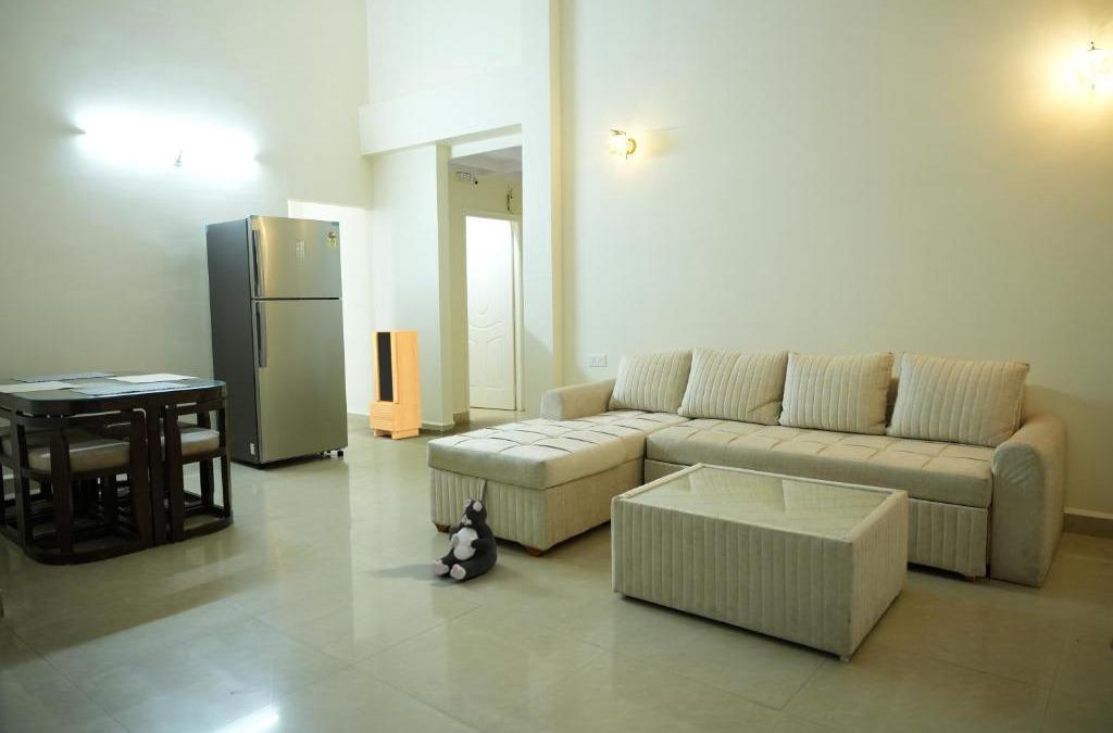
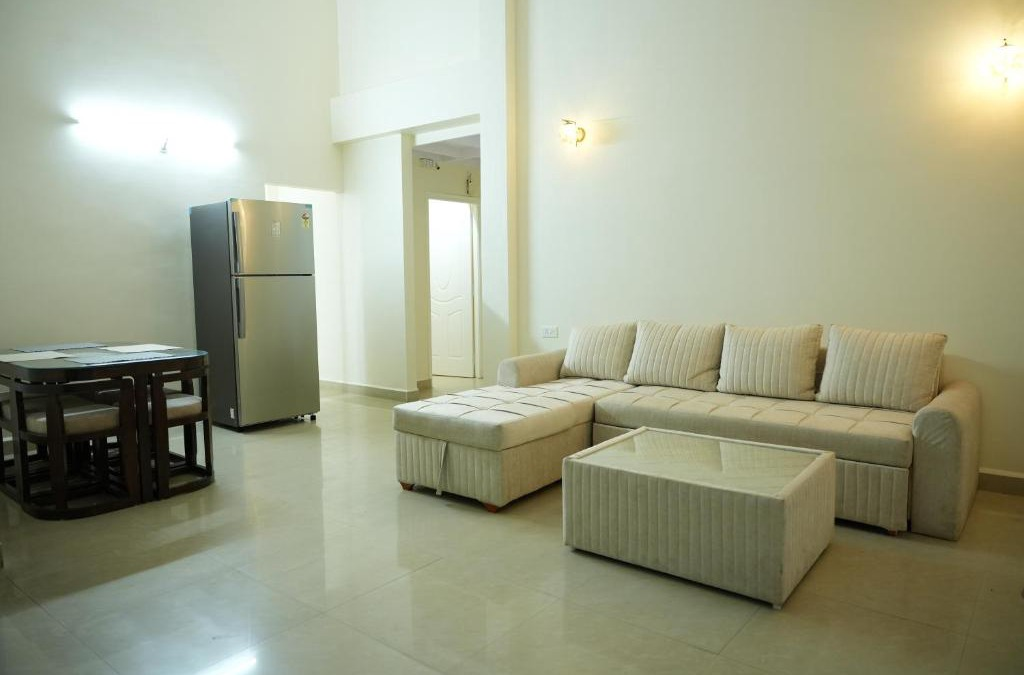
- plush toy [430,497,499,581]
- storage cabinet [368,329,423,441]
